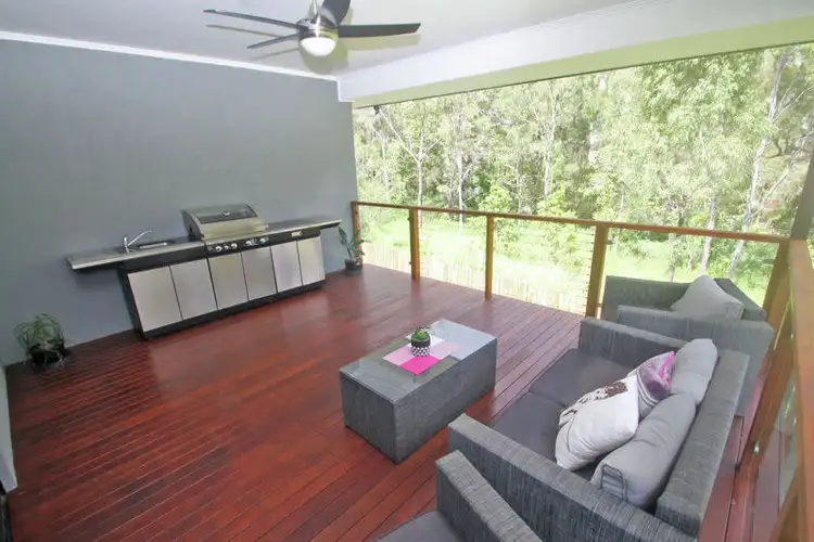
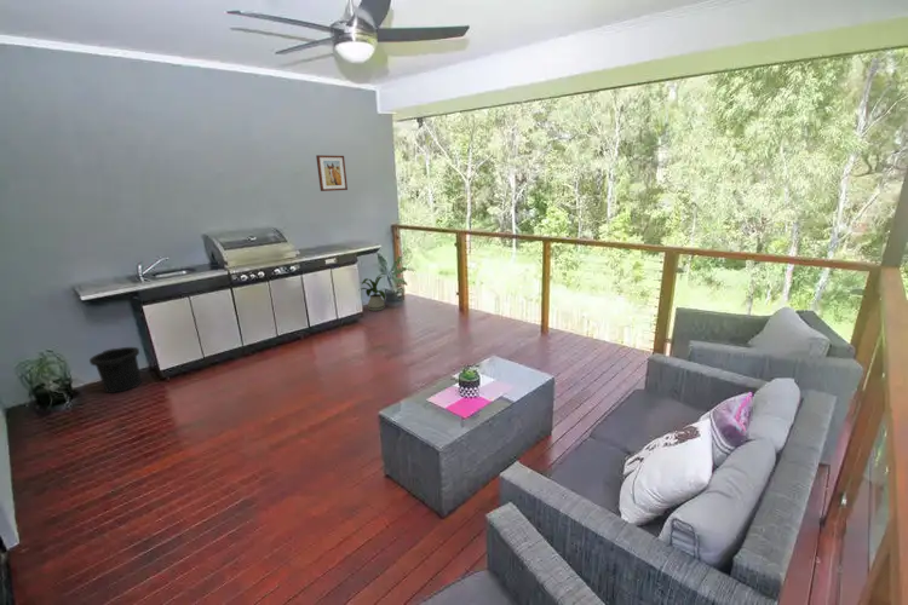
+ wall art [315,154,349,192]
+ house plant [360,272,393,312]
+ trash can [88,346,143,394]
